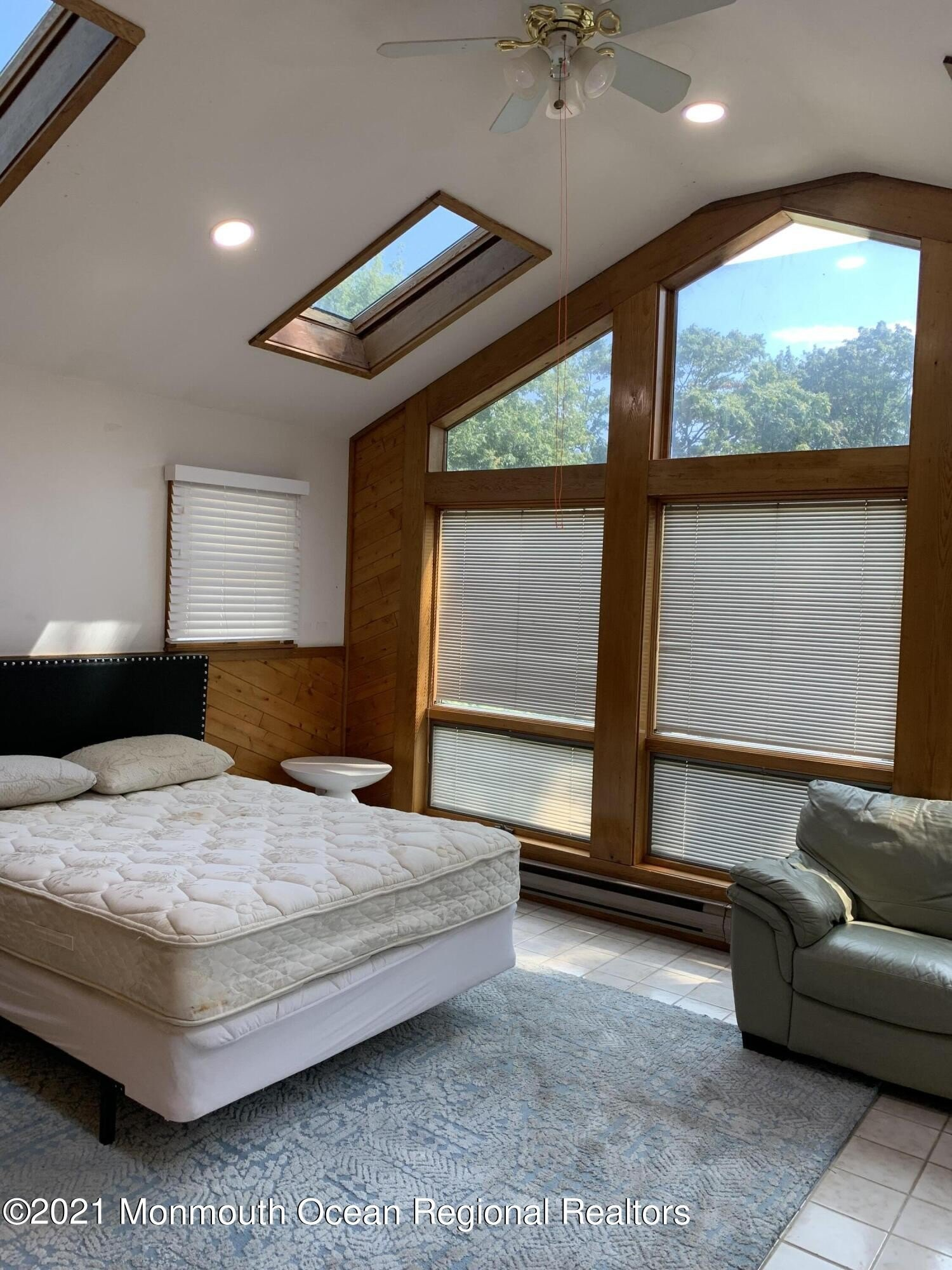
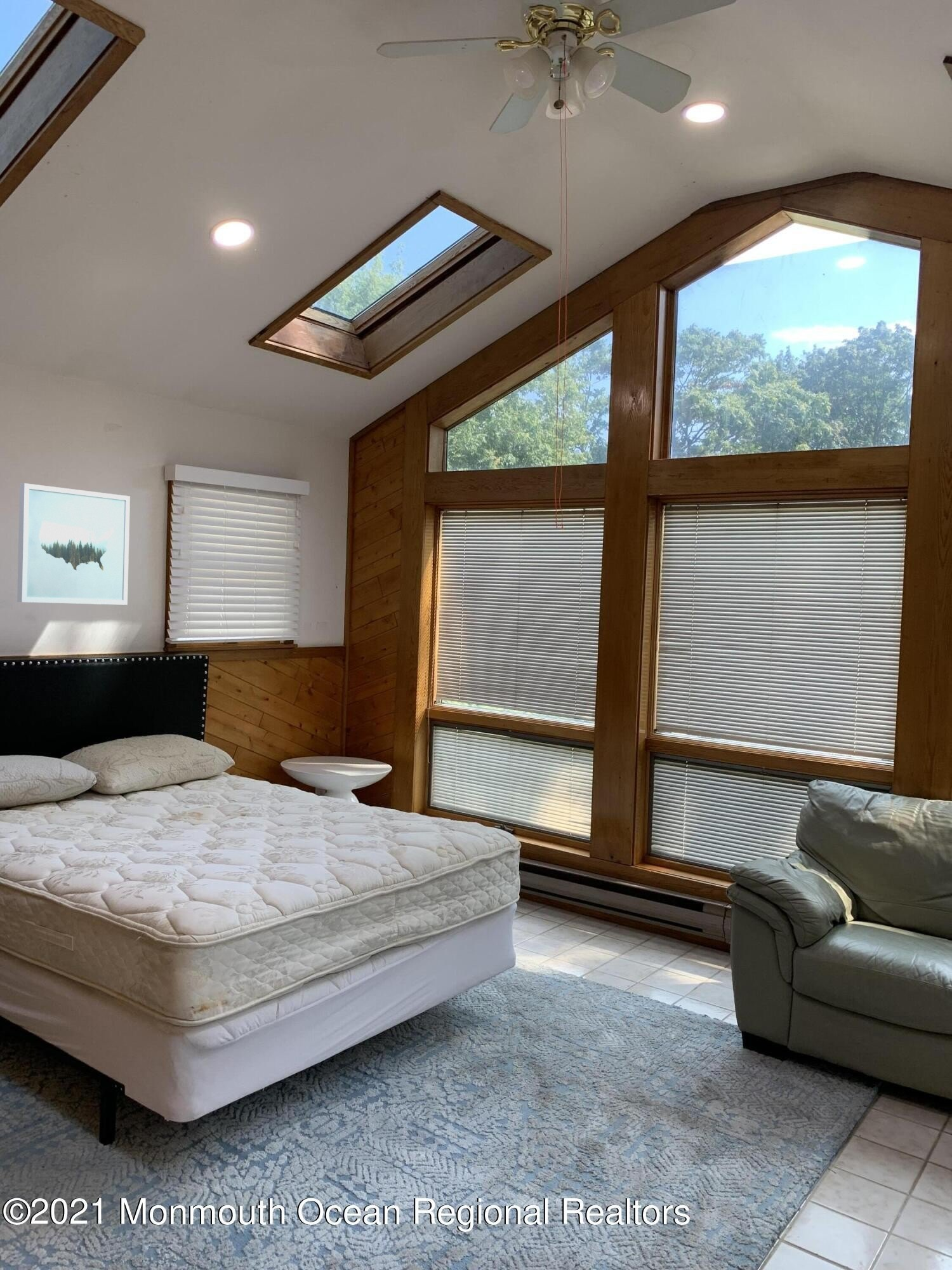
+ wall art [17,483,131,606]
